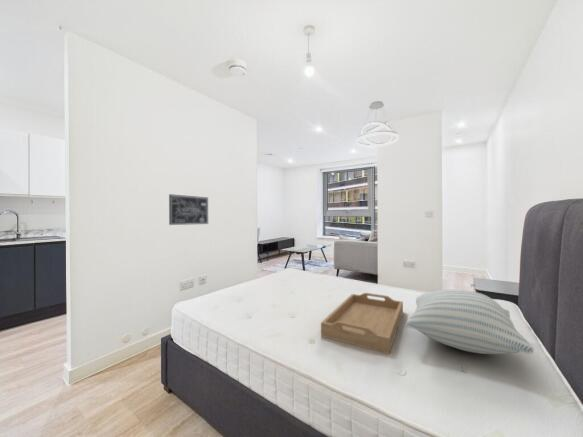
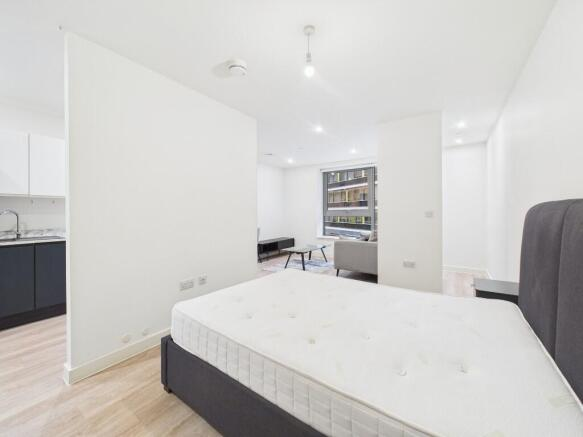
- pendant light [355,100,400,148]
- serving tray [320,292,404,355]
- pillow [405,289,535,355]
- wall art [168,193,209,226]
